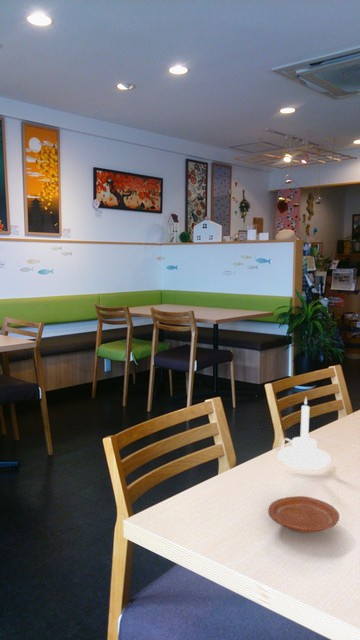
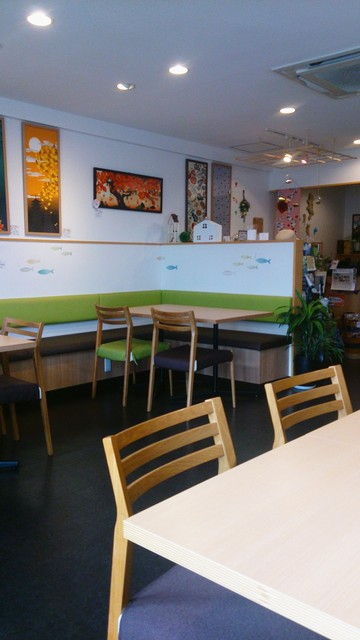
- candle holder [276,396,332,471]
- plate [267,495,340,534]
